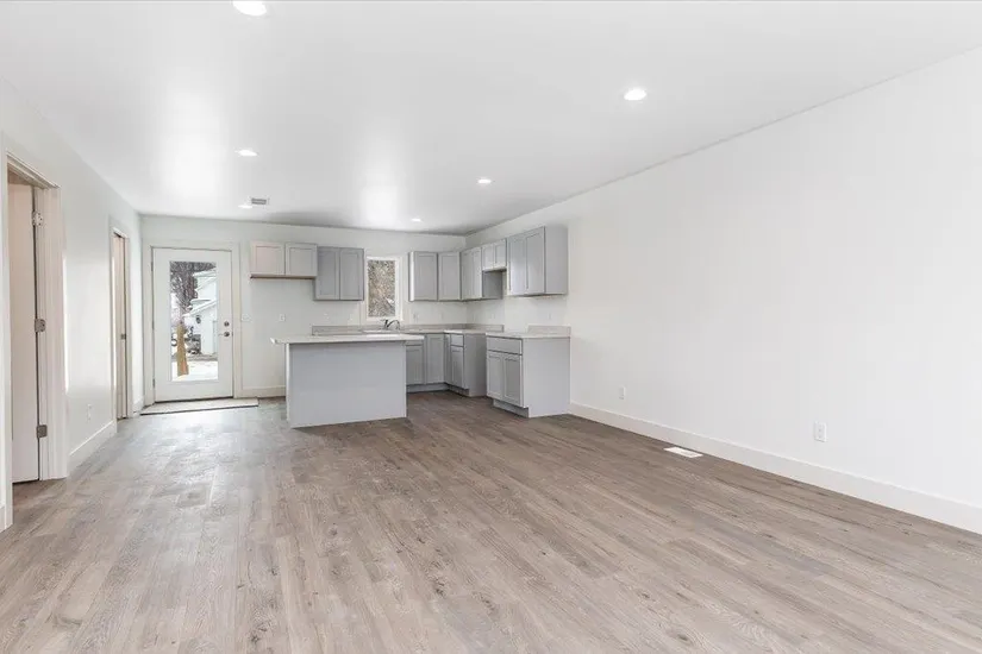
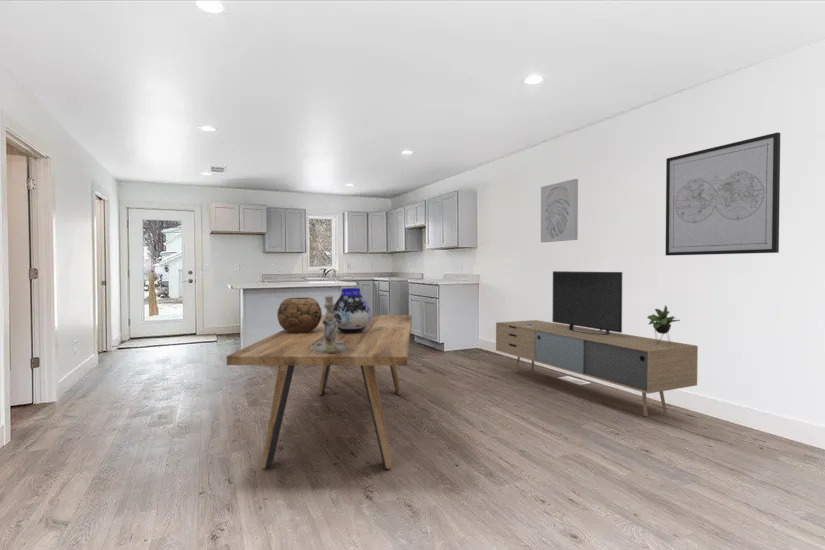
+ vase [332,287,372,332]
+ wall art [540,178,579,243]
+ dining table [226,314,413,470]
+ media console [495,270,699,417]
+ wall art [665,132,781,257]
+ decorative bowl [276,297,323,333]
+ candlestick [311,295,347,353]
